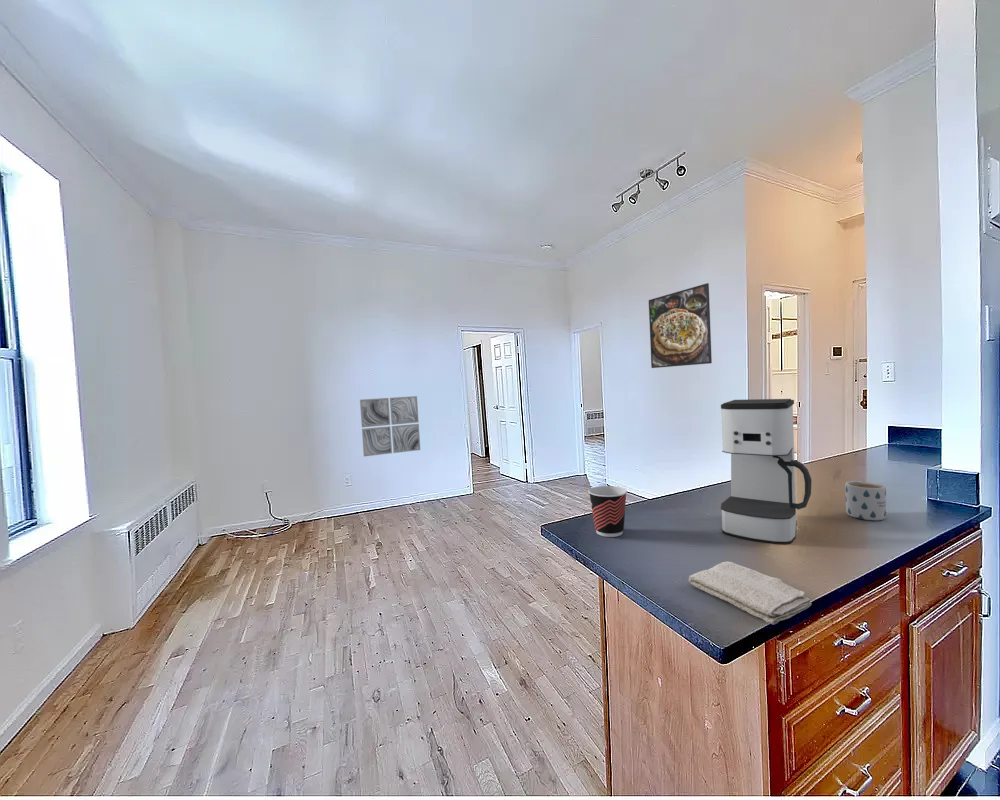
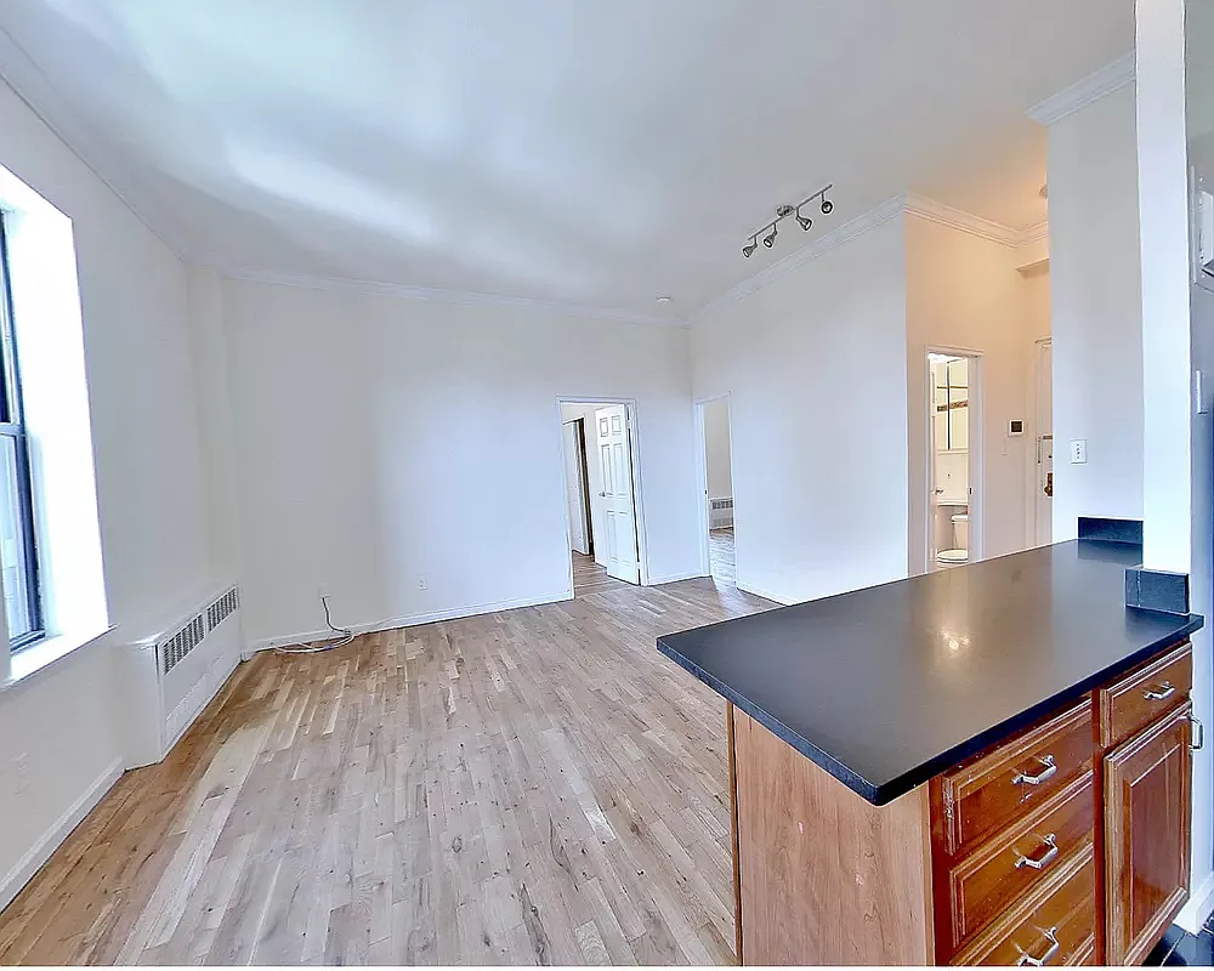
- cup [587,485,628,538]
- washcloth [688,561,813,626]
- coffee maker [720,398,813,545]
- wall art [359,395,421,457]
- mug [844,480,887,521]
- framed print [648,282,713,369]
